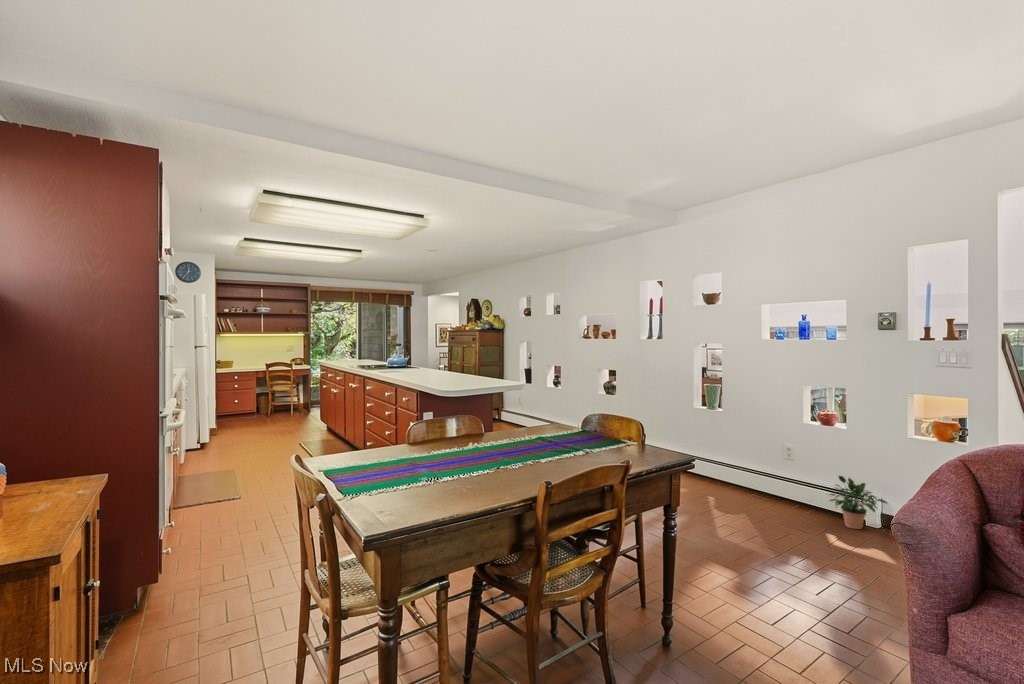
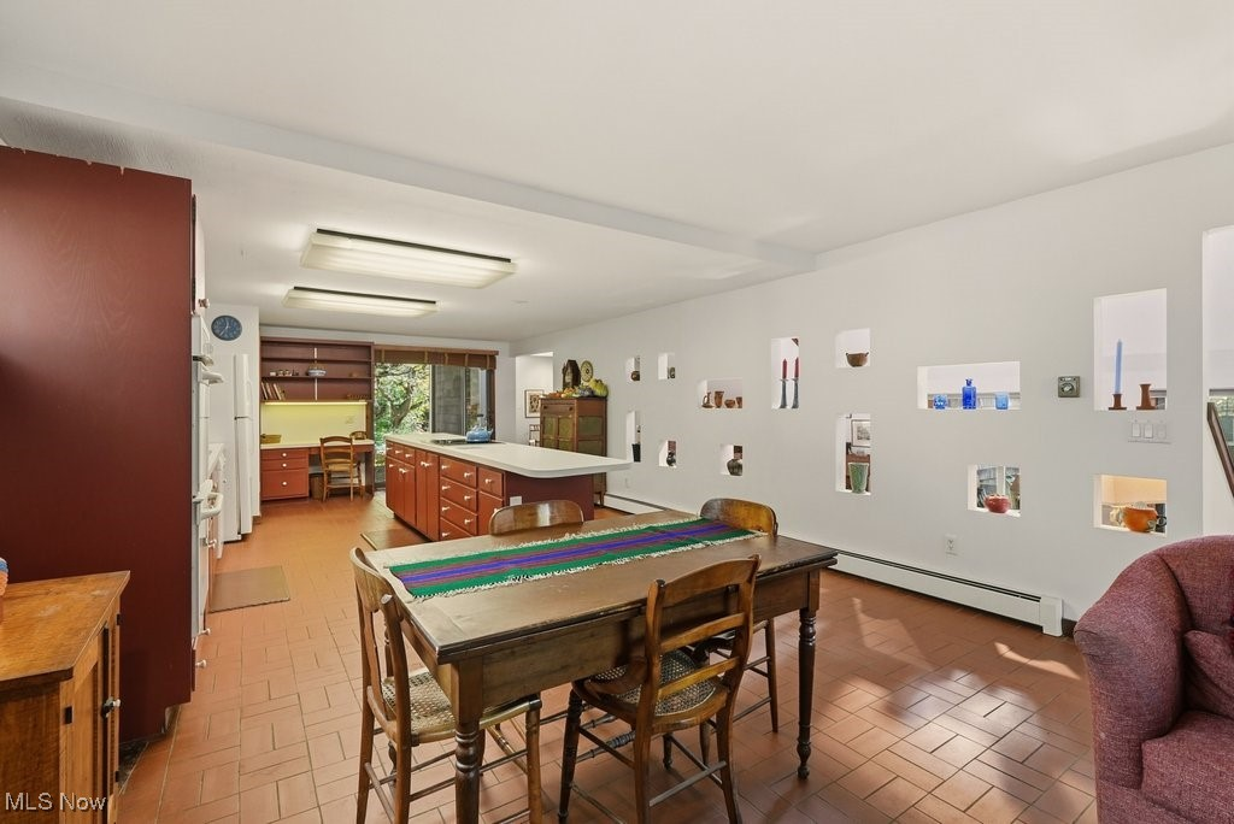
- potted plant [827,475,889,530]
